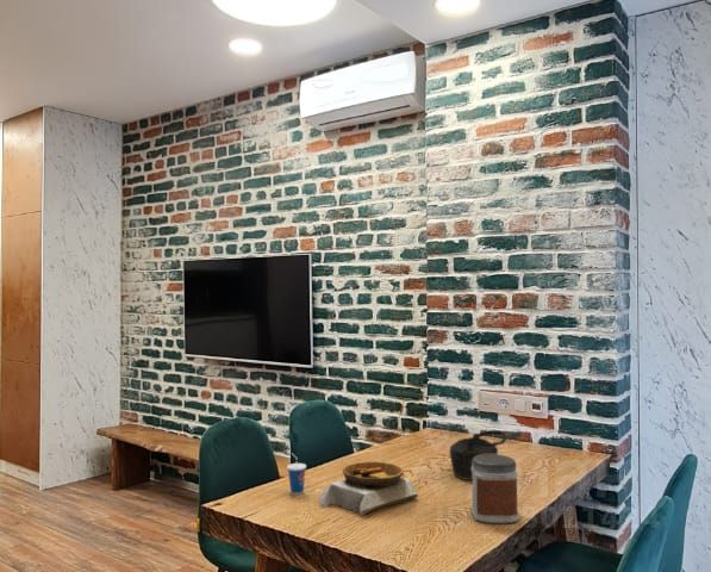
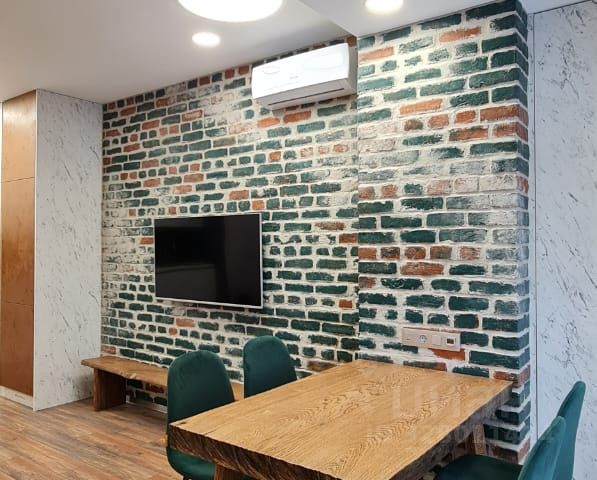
- jar [470,453,520,524]
- teapot [449,429,507,481]
- cup [286,453,307,496]
- bowl [318,460,419,517]
